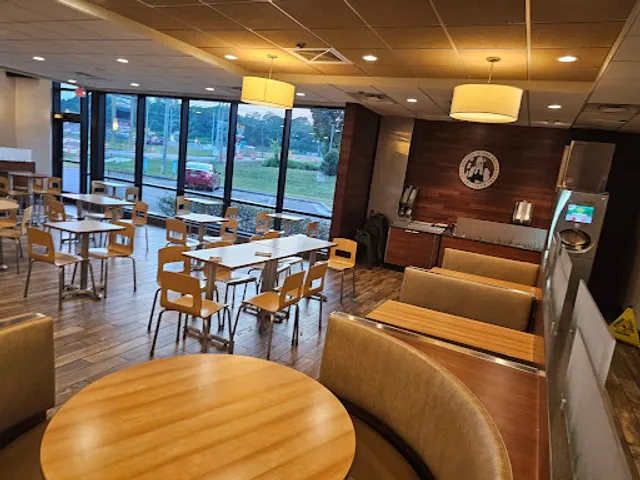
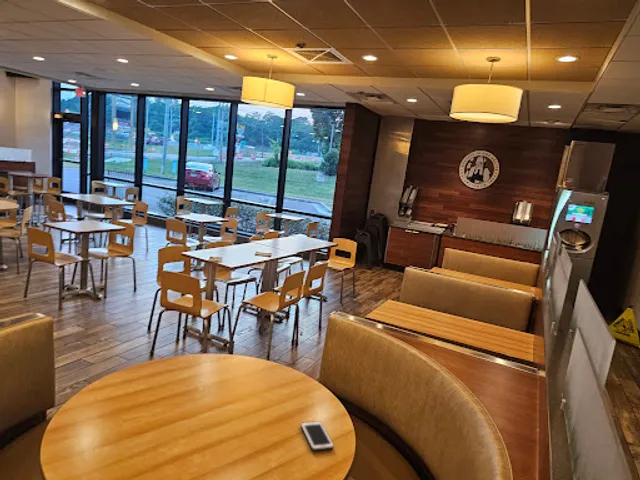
+ cell phone [300,420,335,452]
